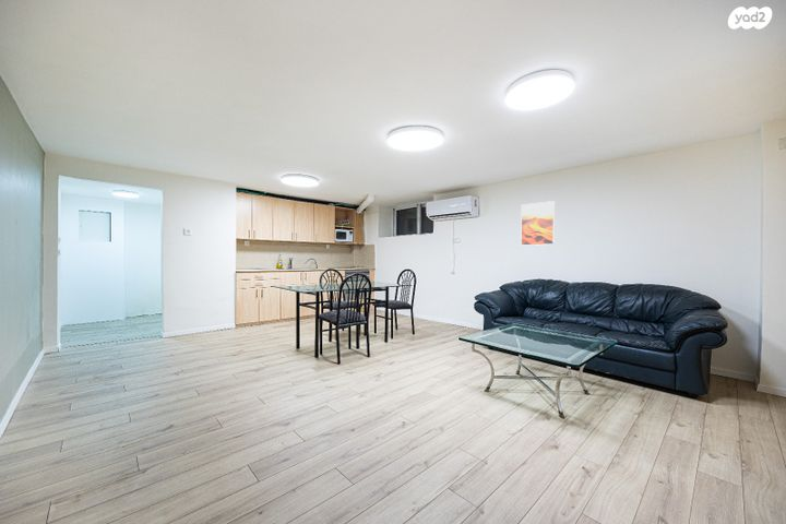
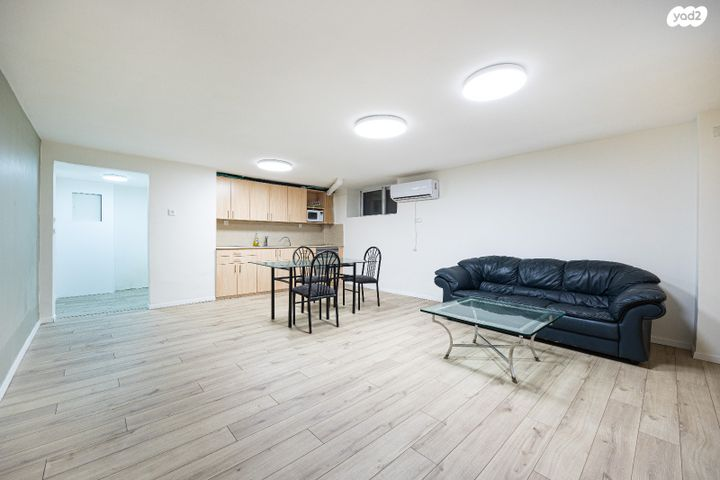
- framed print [520,200,556,247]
